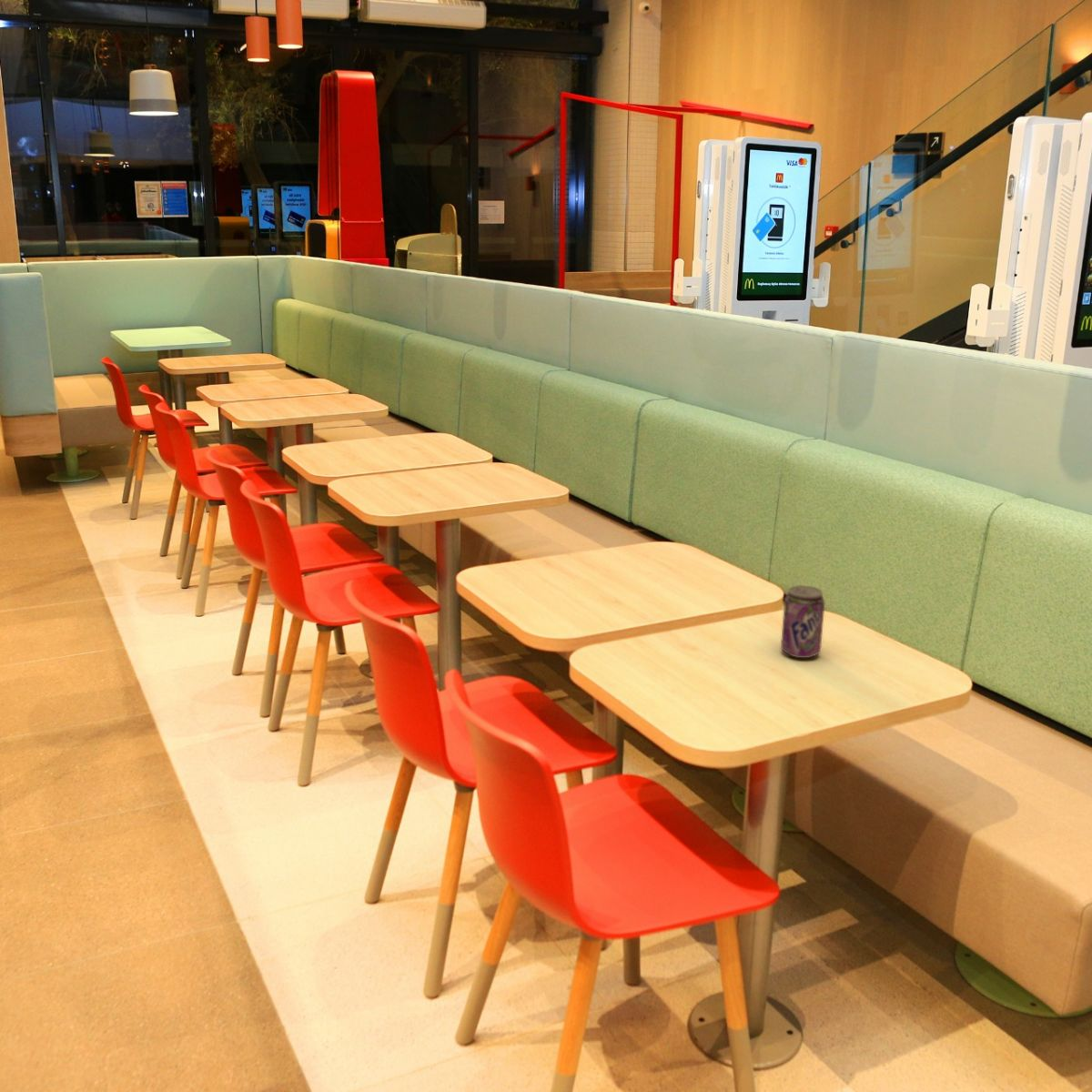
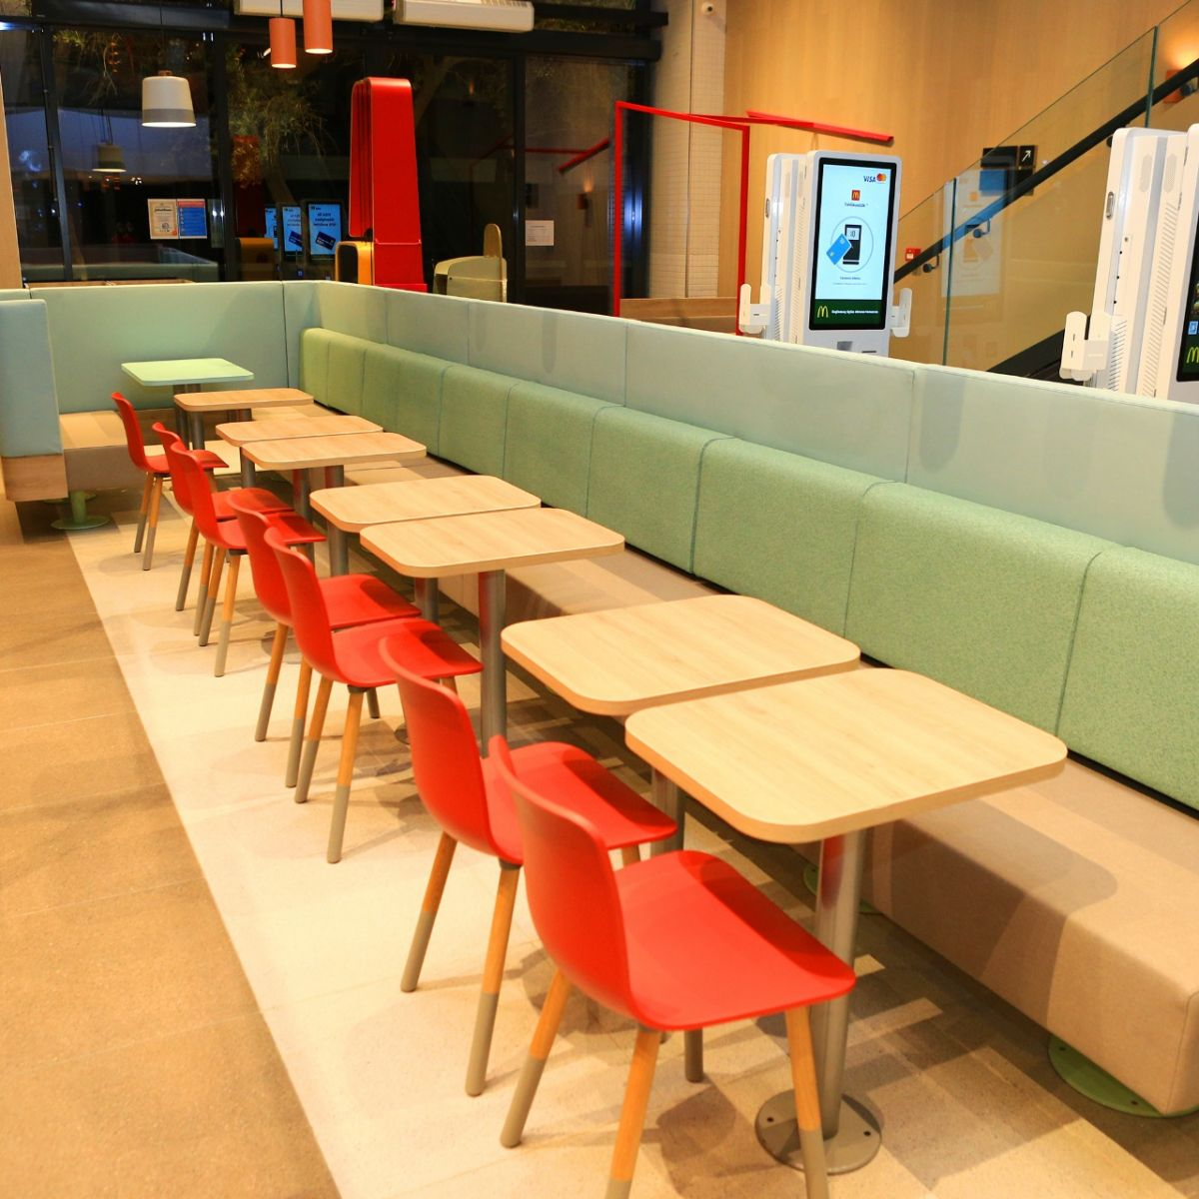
- beverage can [780,584,825,659]
